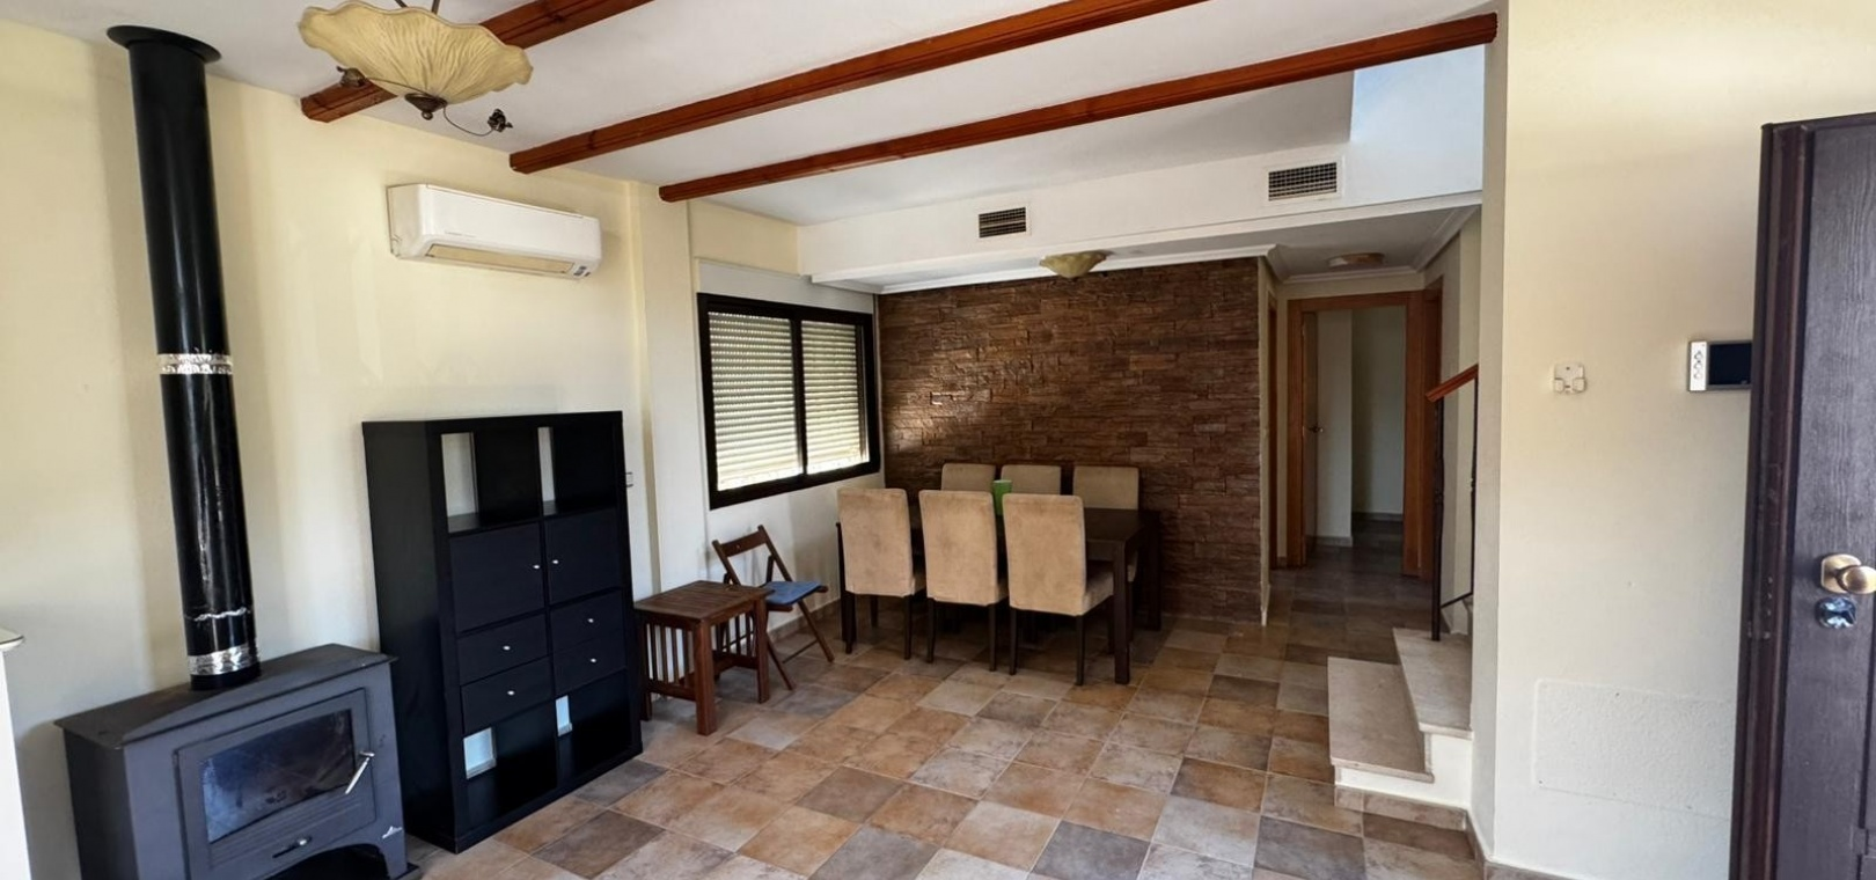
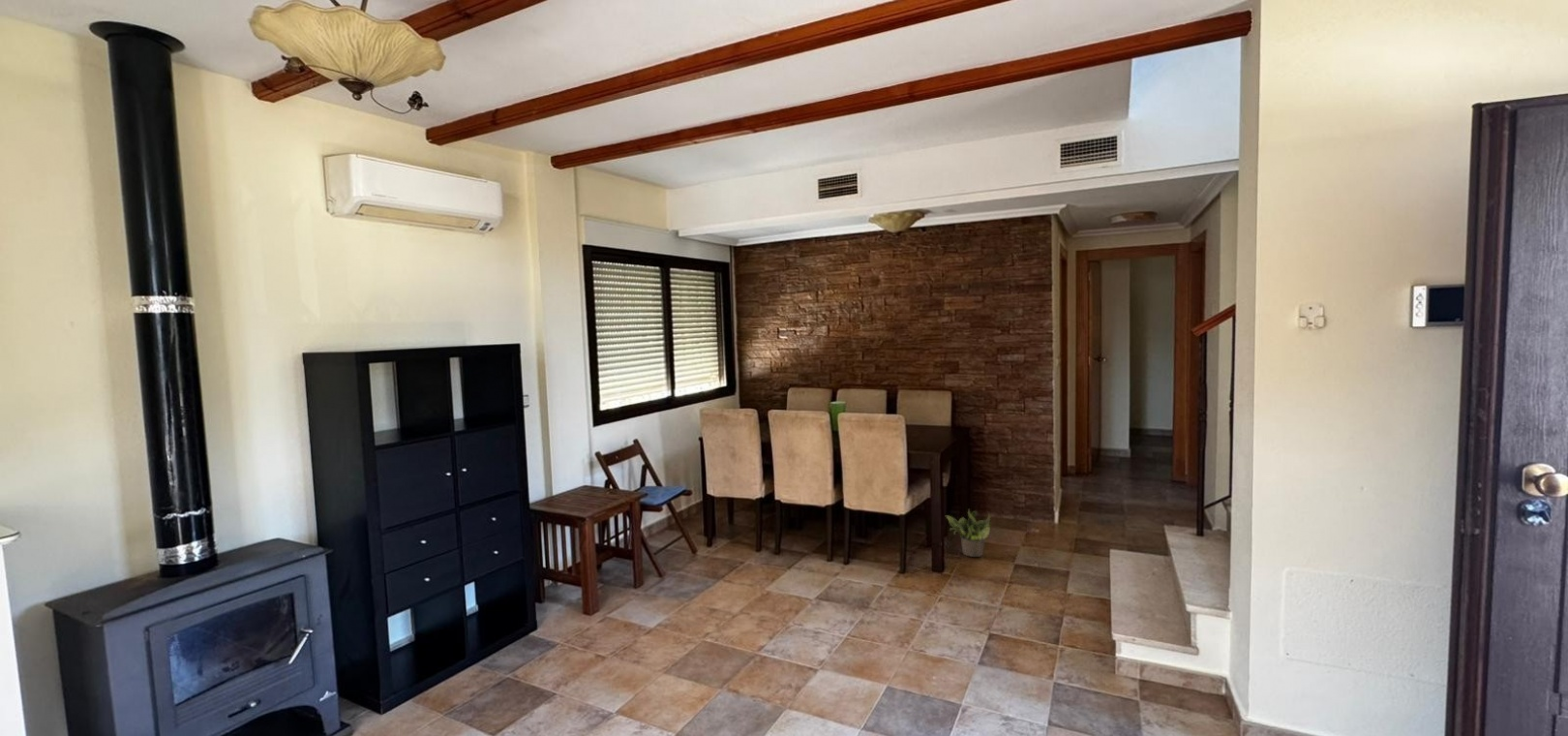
+ potted plant [946,509,993,558]
